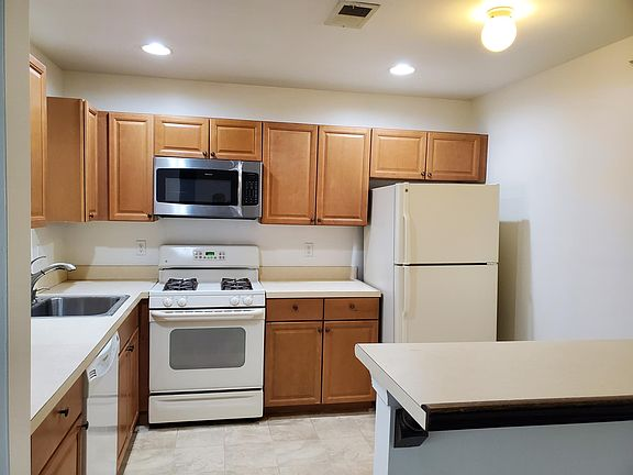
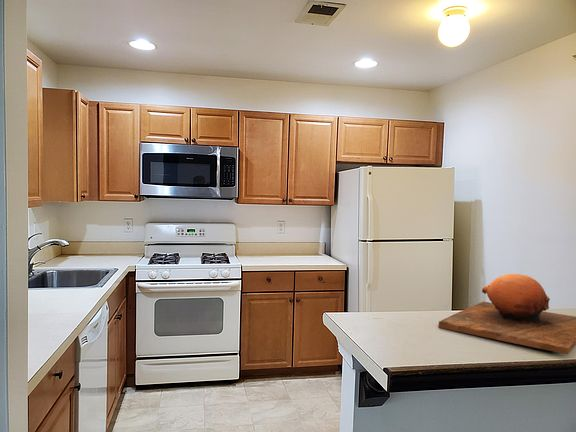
+ chopping board [437,273,576,355]
